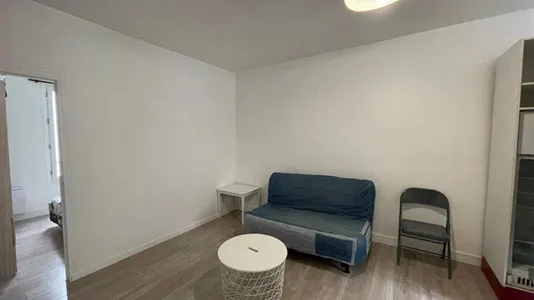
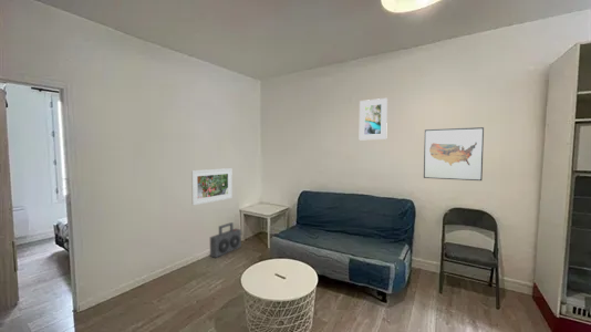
+ wall art [423,126,485,181]
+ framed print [190,167,234,206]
+ speaker [209,221,242,259]
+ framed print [359,97,388,141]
